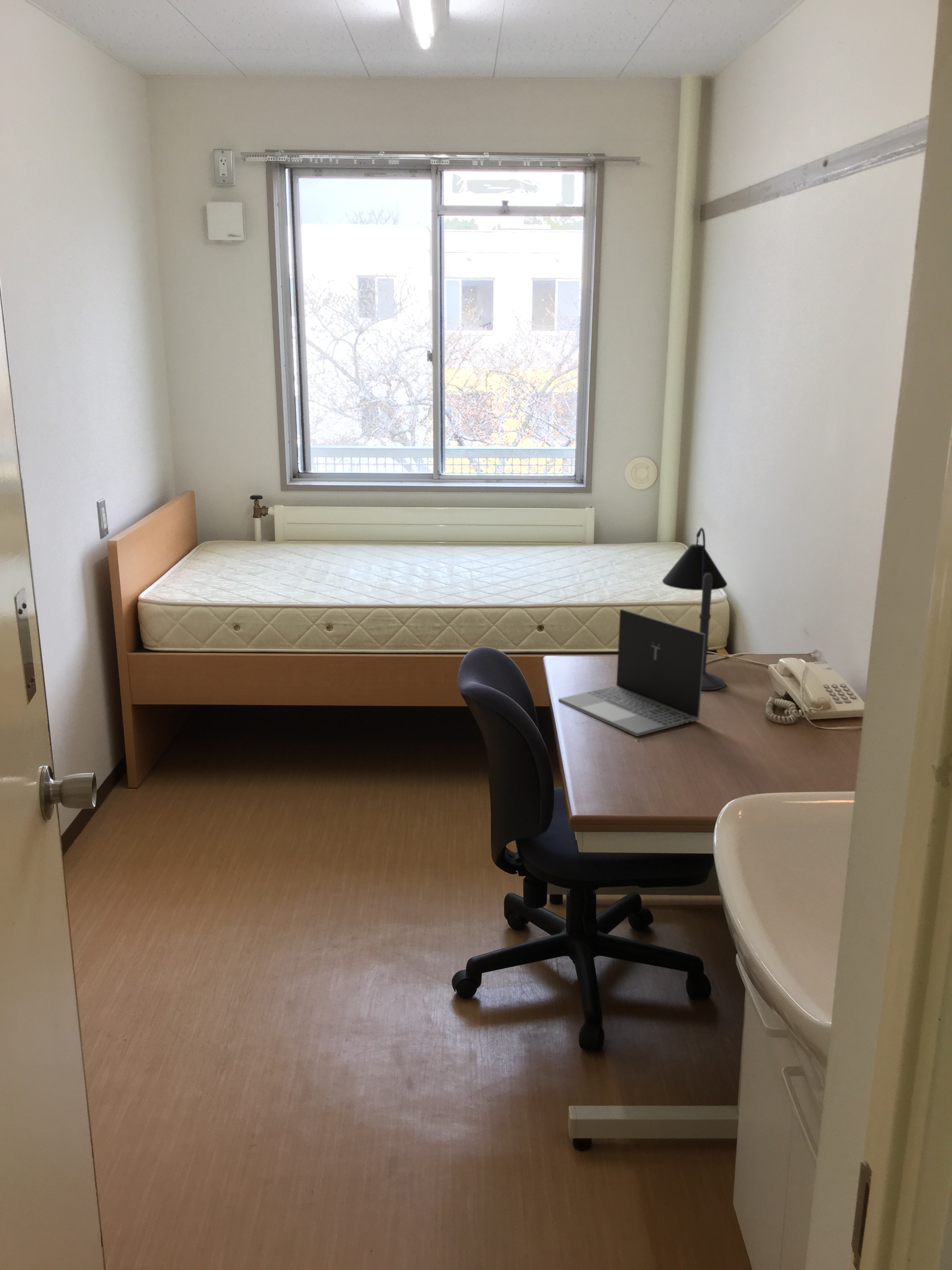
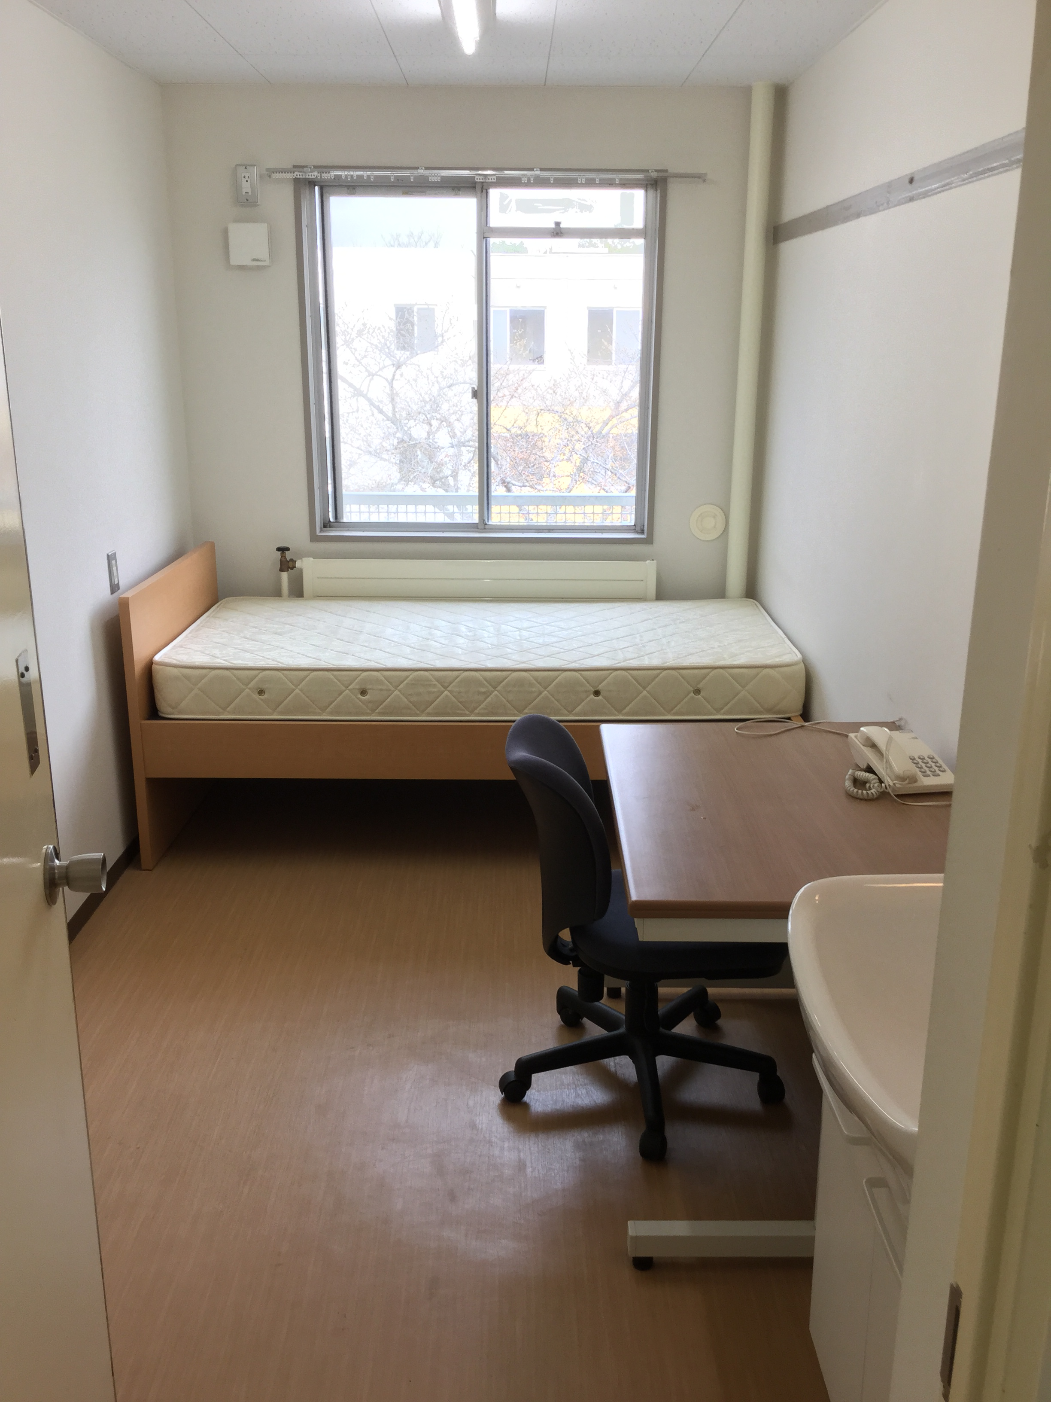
- desk lamp [662,527,728,690]
- laptop [558,609,705,737]
